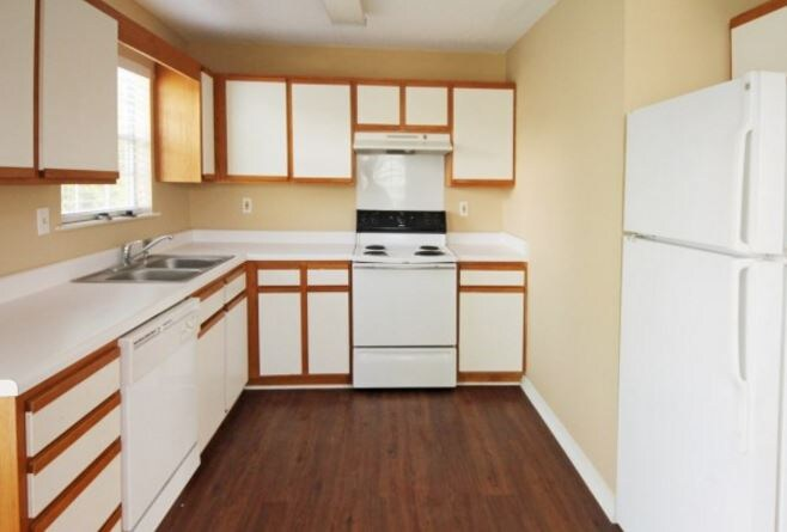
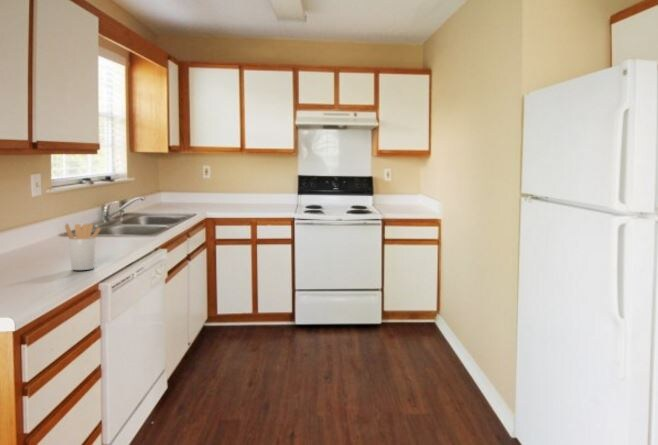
+ utensil holder [64,222,102,271]
